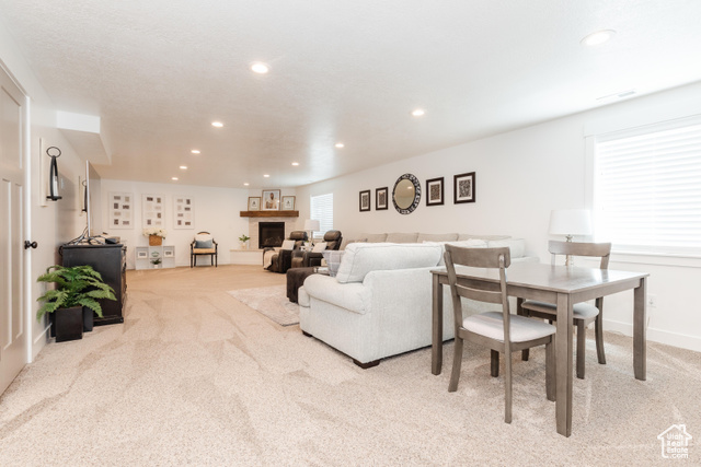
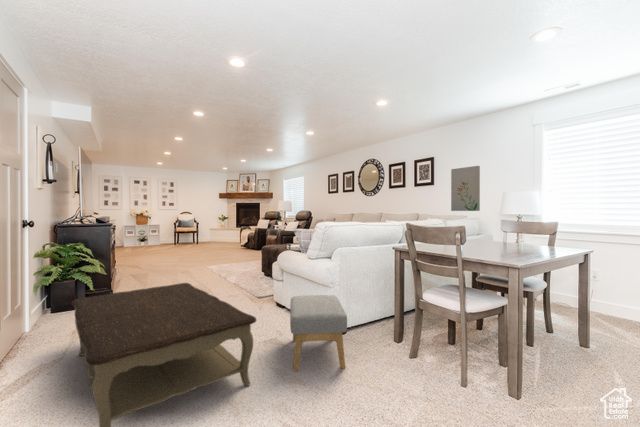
+ coffee table [70,282,258,427]
+ footstool [289,294,348,372]
+ wall art [450,165,481,212]
